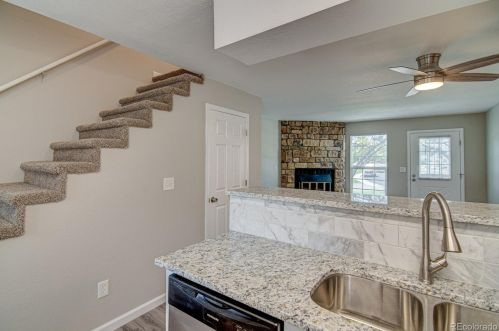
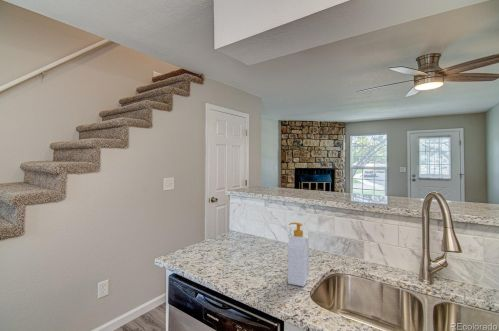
+ soap bottle [287,222,309,287]
